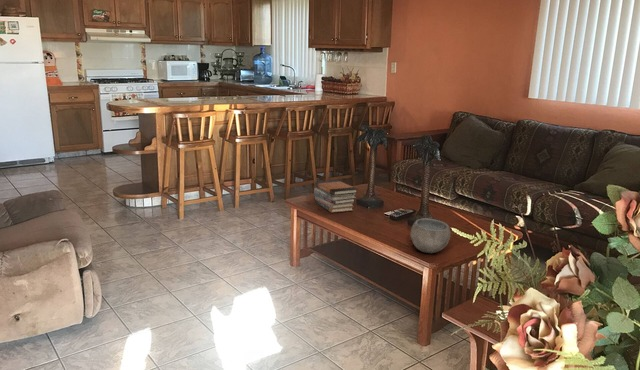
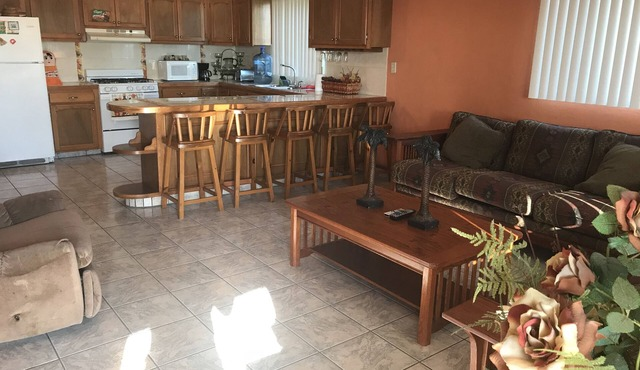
- bowl [409,218,451,254]
- book stack [313,179,359,214]
